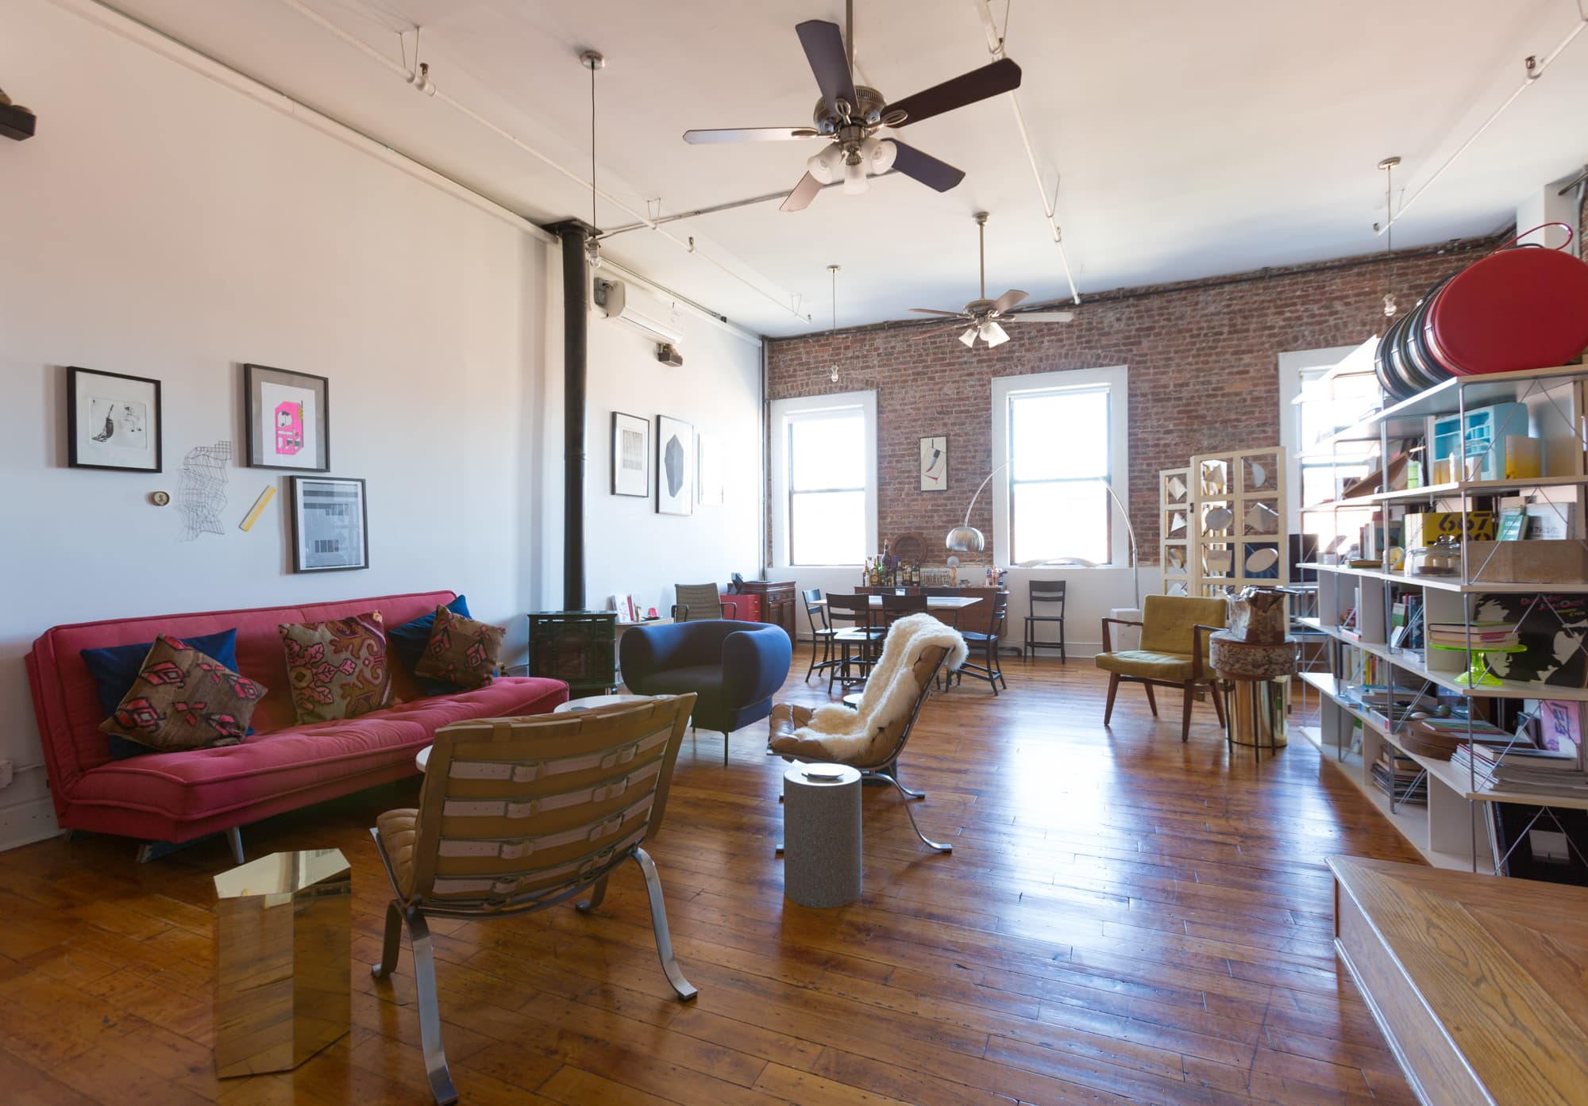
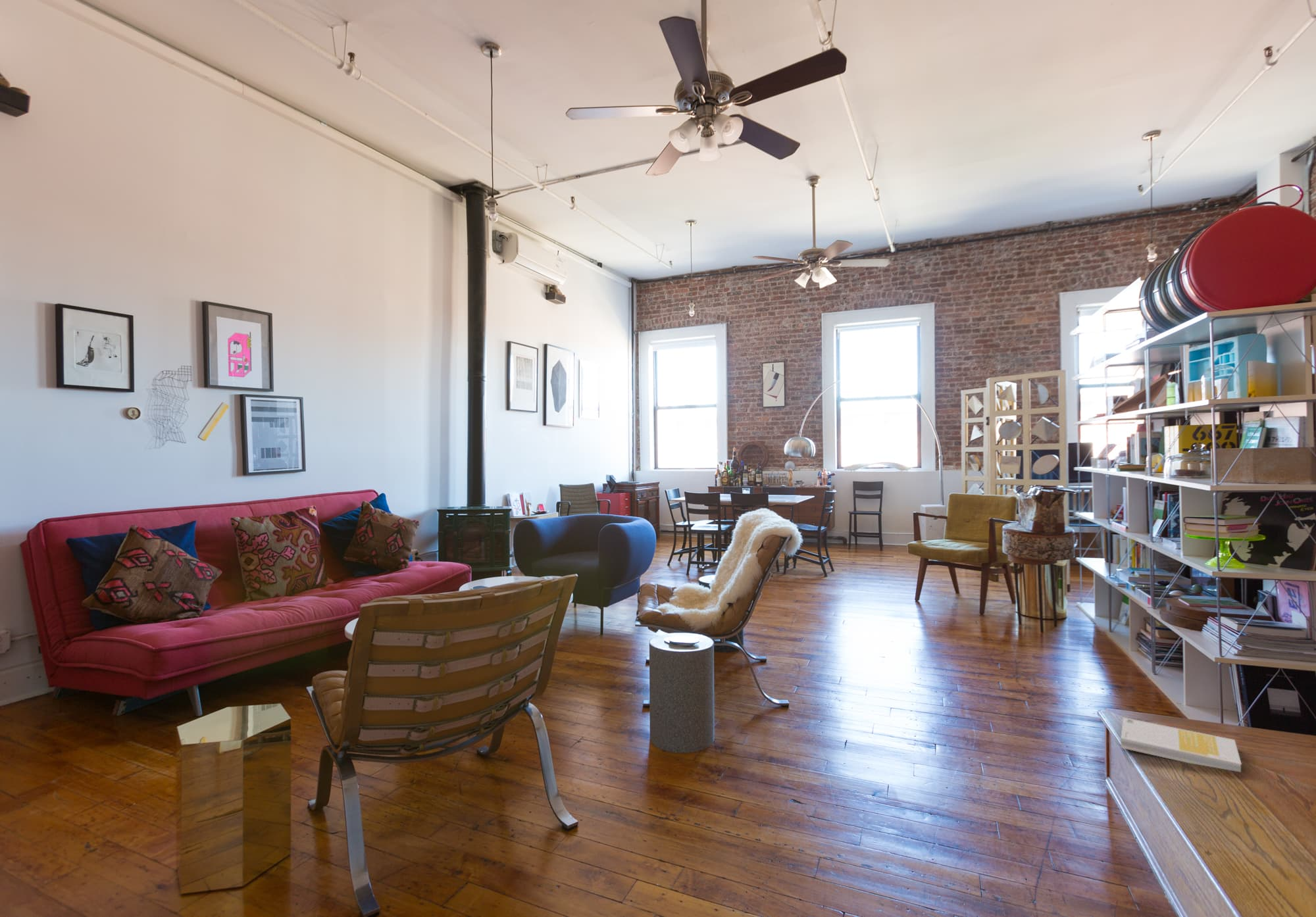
+ book [1120,717,1242,773]
